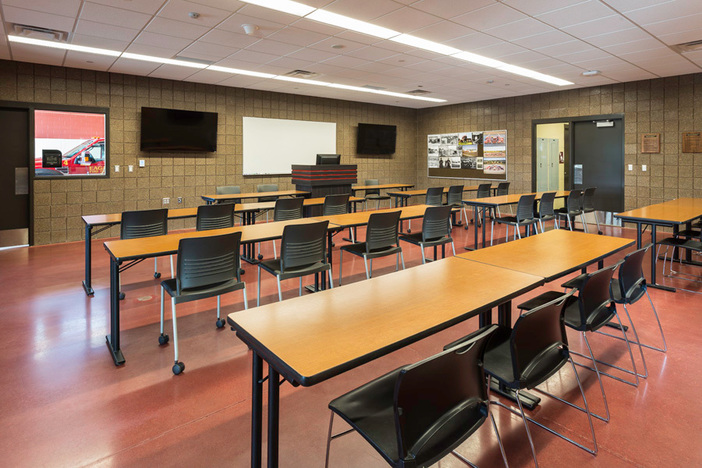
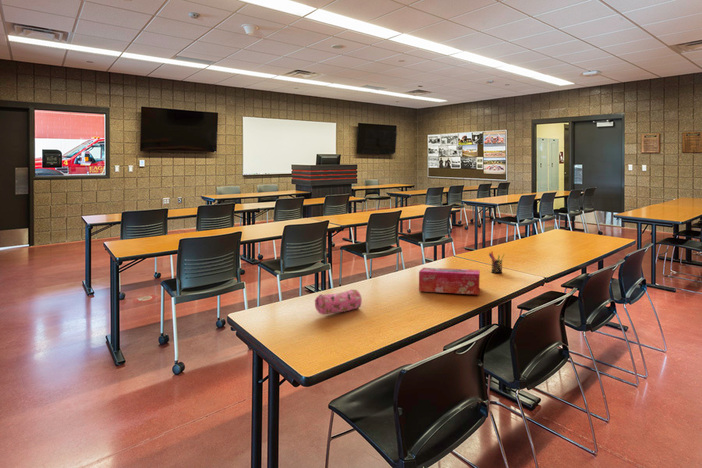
+ pen holder [488,250,506,274]
+ tissue box [418,267,481,296]
+ pencil case [314,289,363,316]
